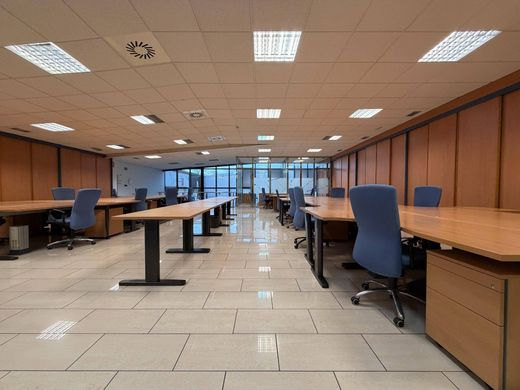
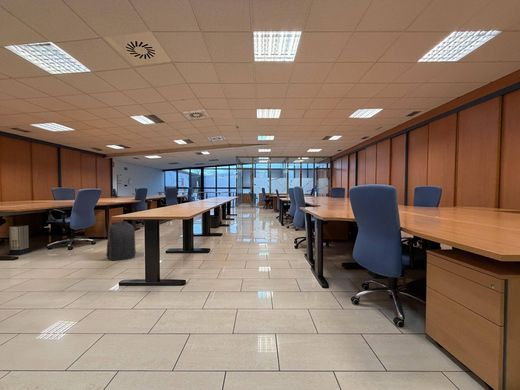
+ backpack [106,220,137,262]
